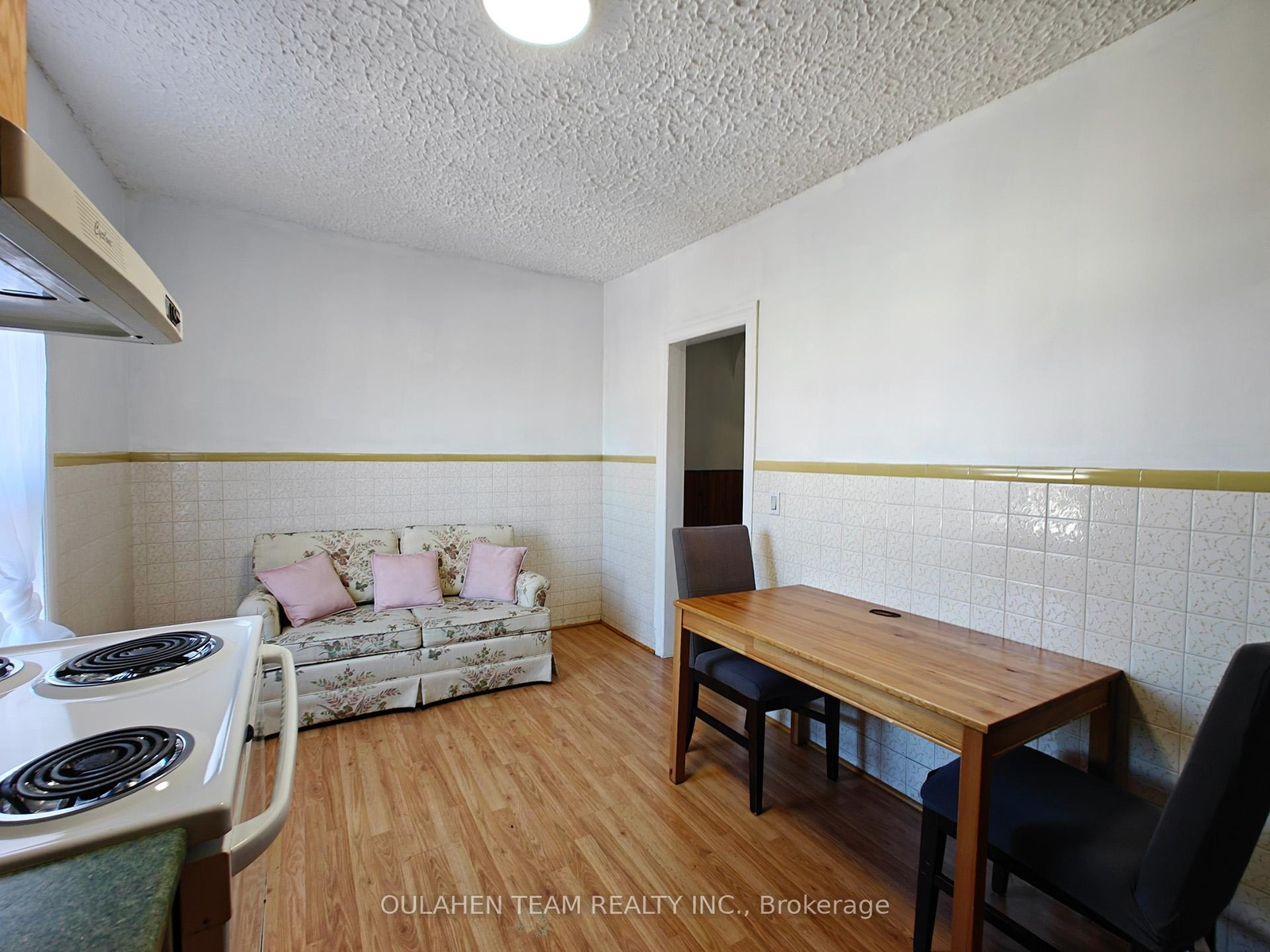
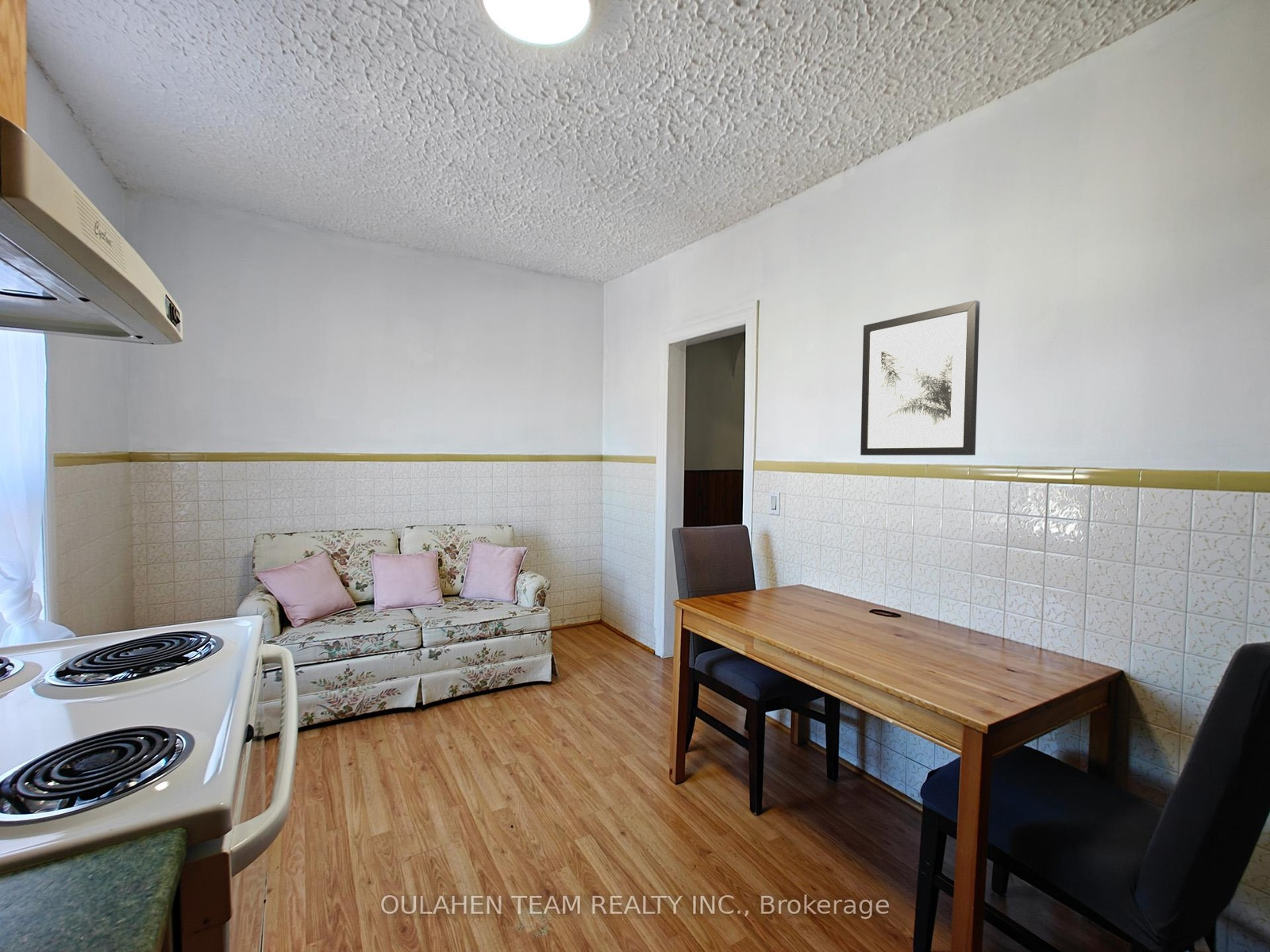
+ wall art [860,300,980,456]
